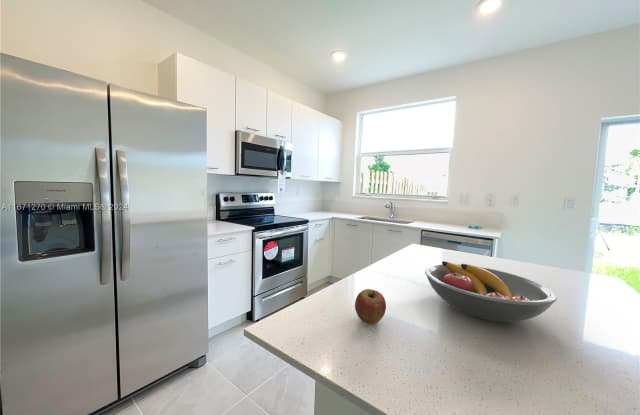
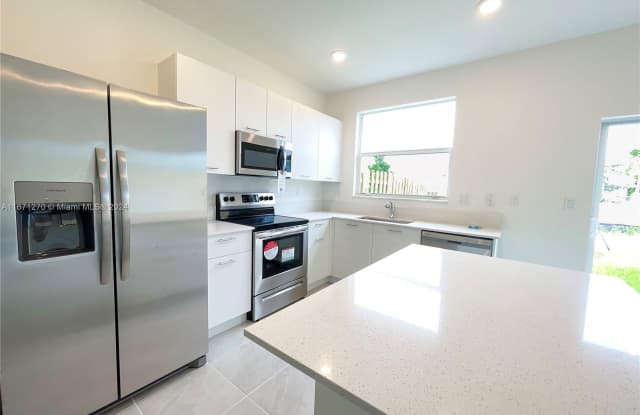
- fruit bowl [424,260,558,323]
- apple [354,288,387,325]
